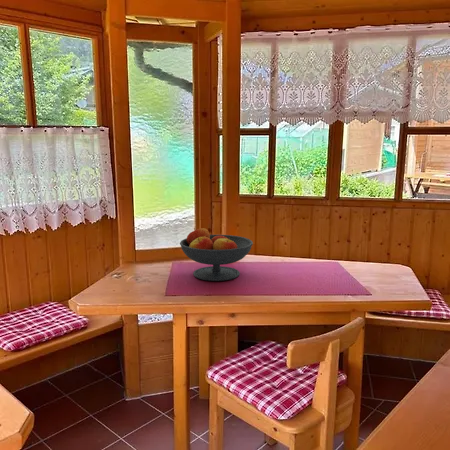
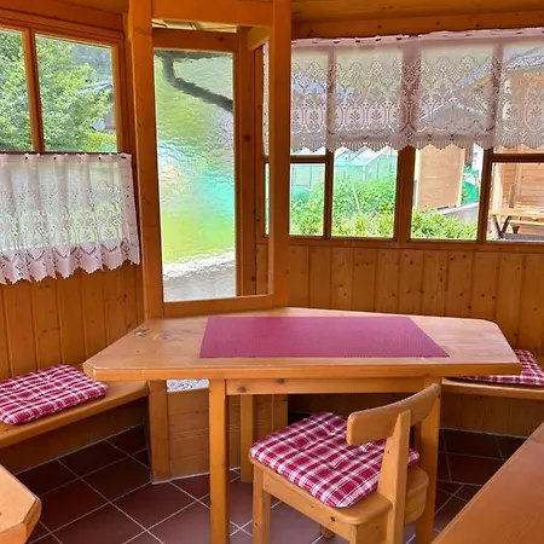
- fruit bowl [179,227,254,282]
